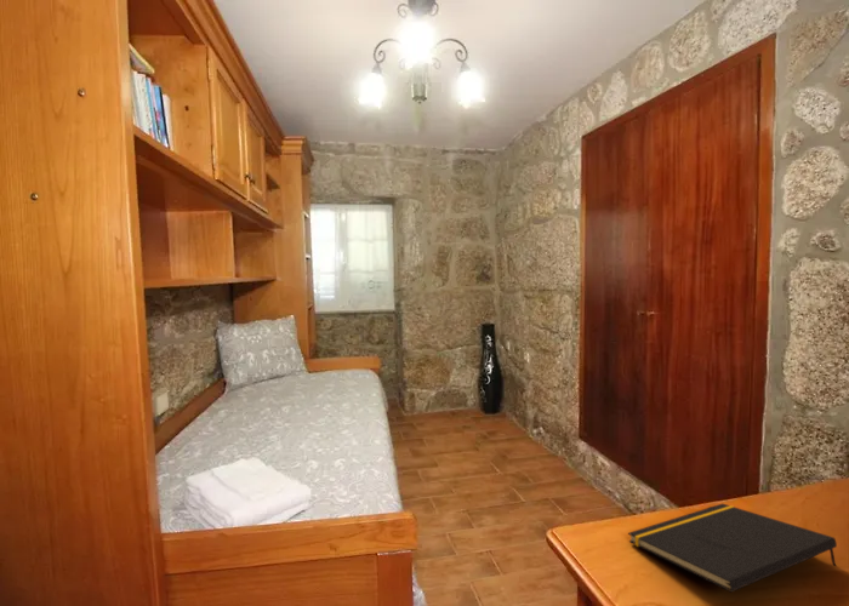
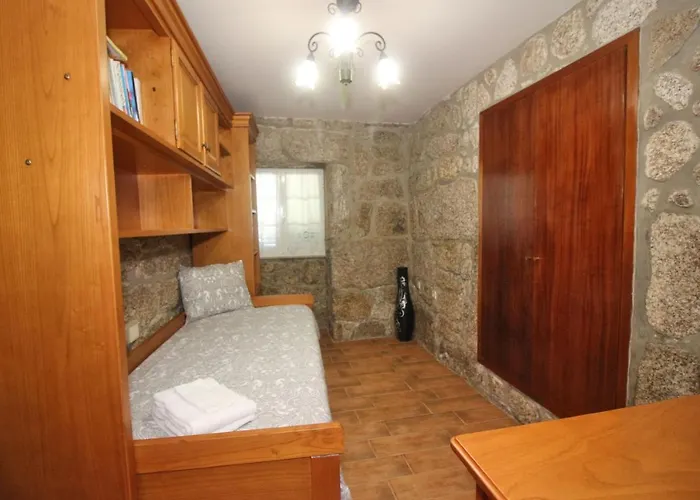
- notepad [627,503,838,593]
